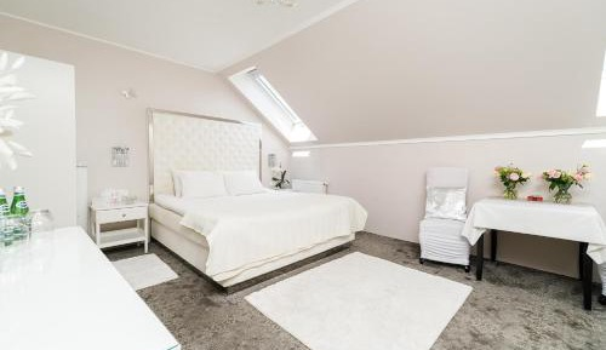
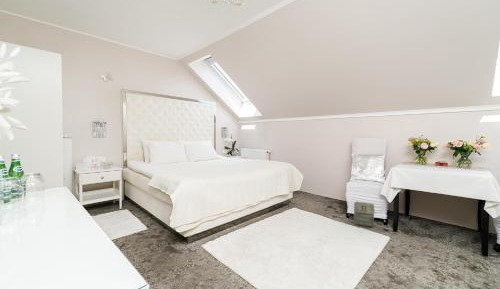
+ bag [353,200,375,228]
